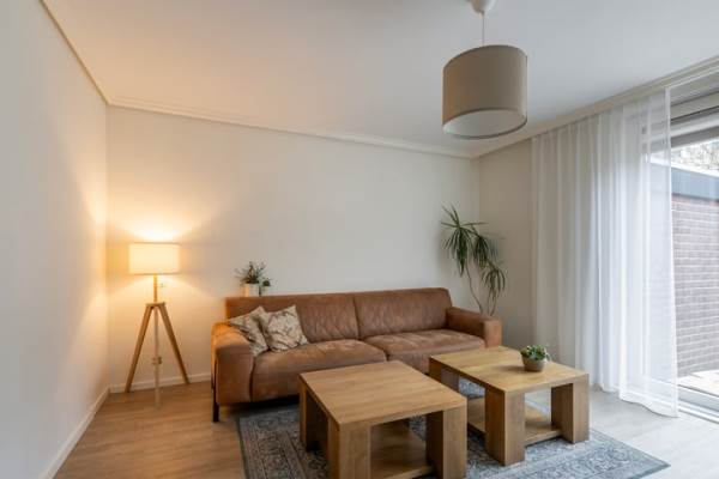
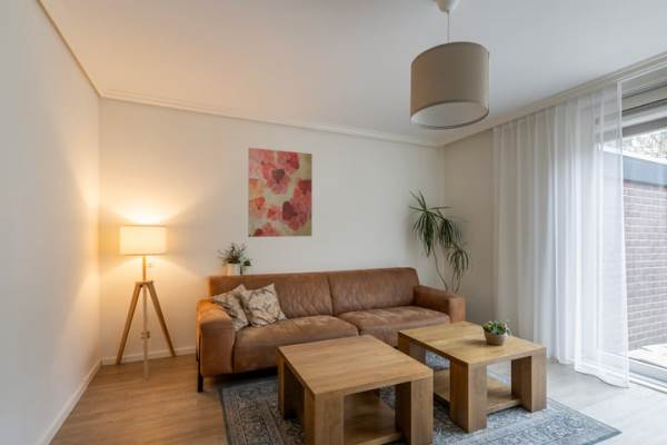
+ wall art [247,147,313,238]
